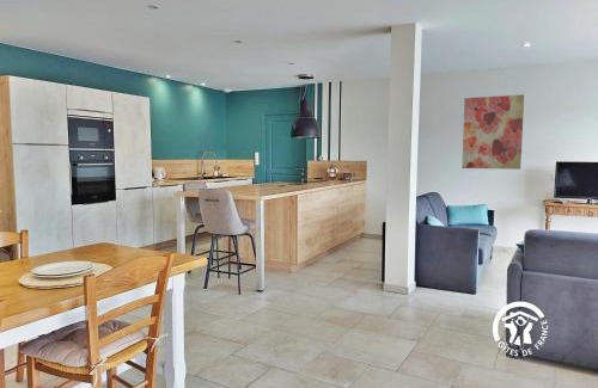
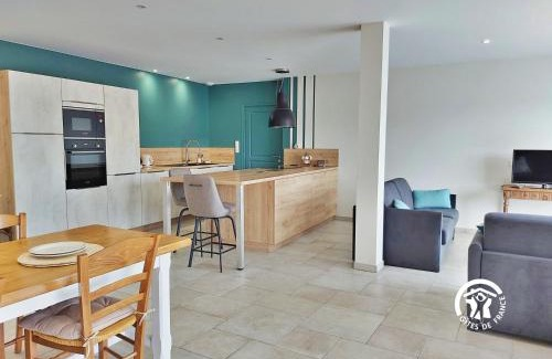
- wall art [460,93,525,171]
